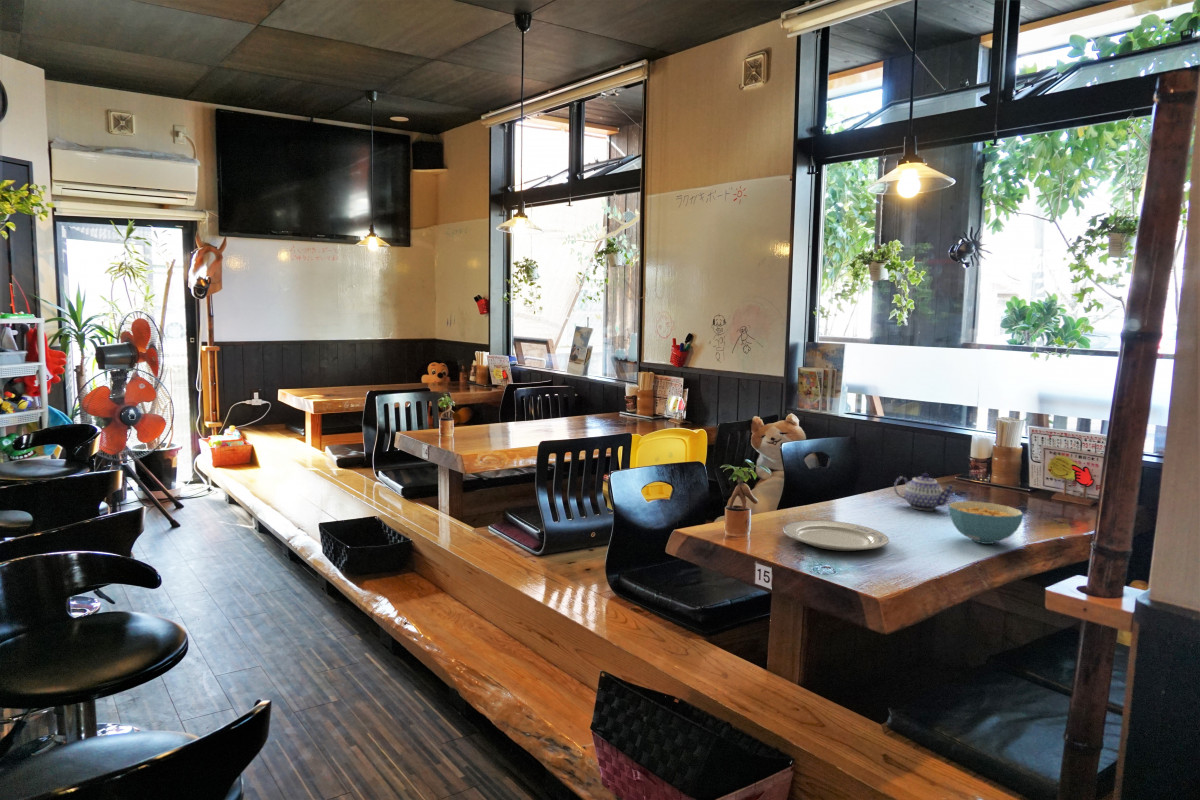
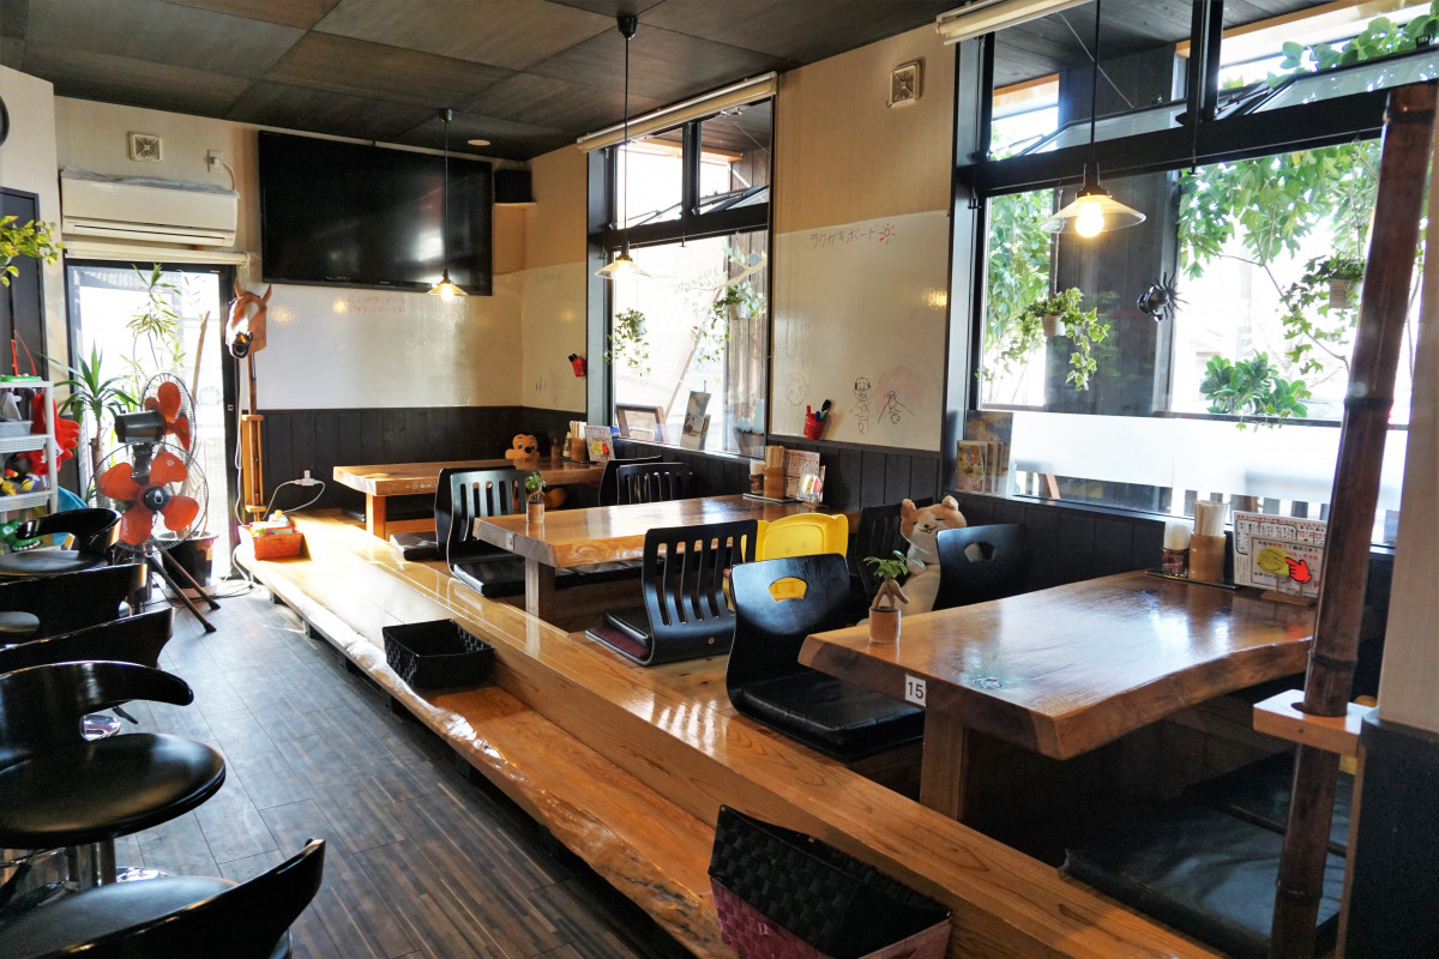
- chinaware [782,519,890,552]
- cereal bowl [947,500,1024,545]
- teapot [893,472,956,511]
